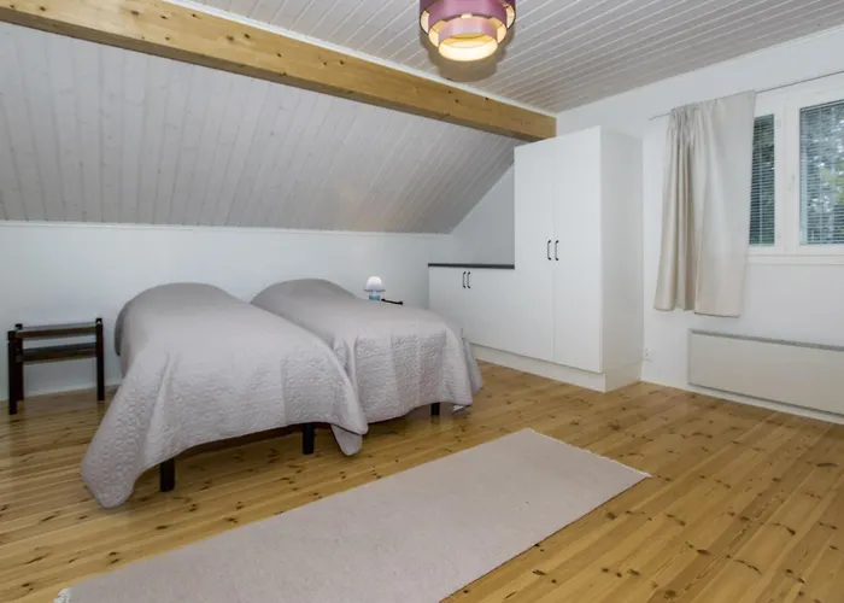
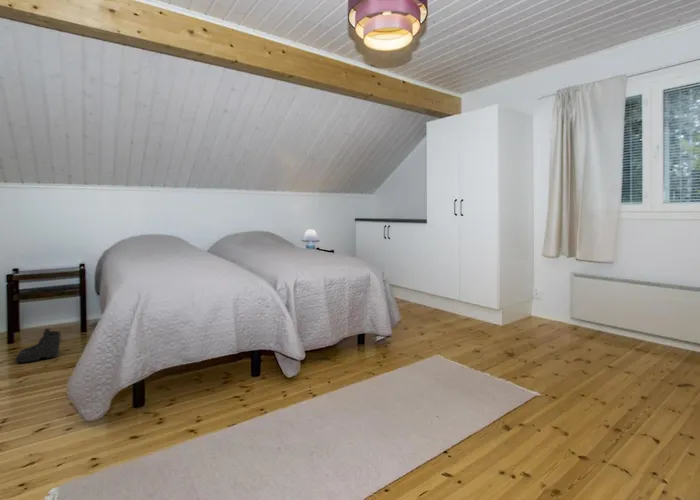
+ boots [14,328,63,364]
